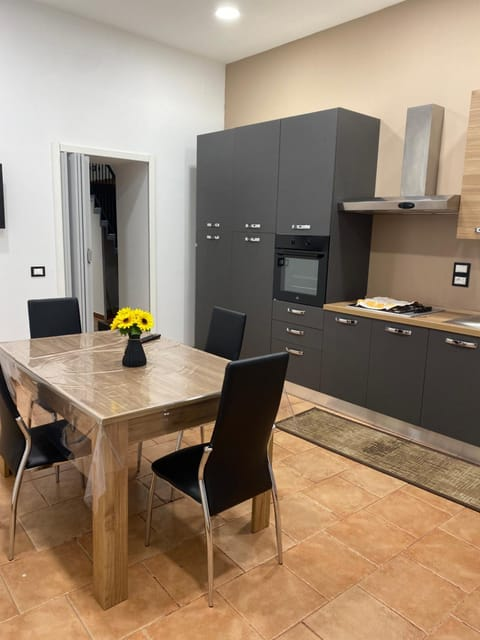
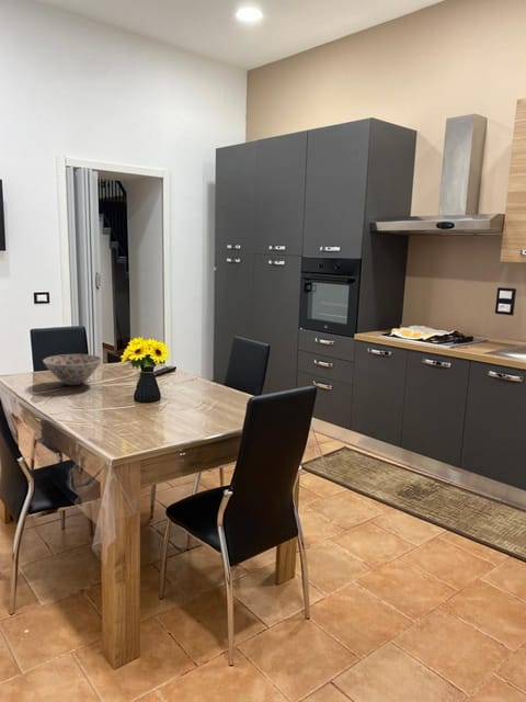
+ bowl [42,353,103,386]
